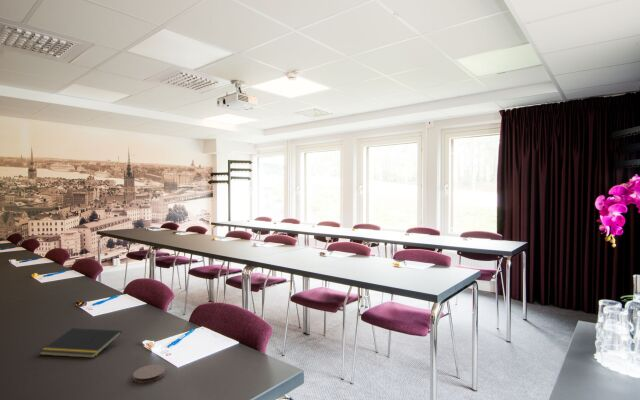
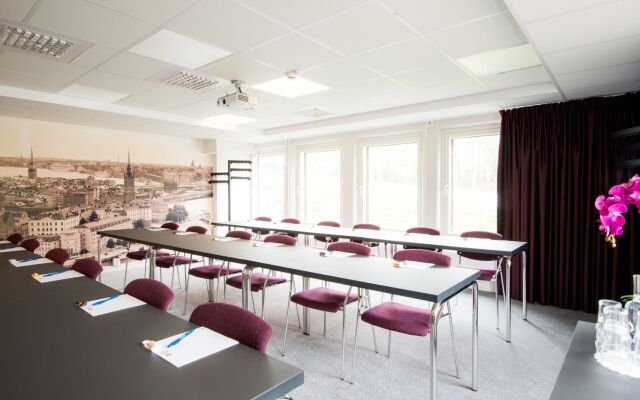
- notepad [38,327,123,359]
- coaster [132,364,166,384]
